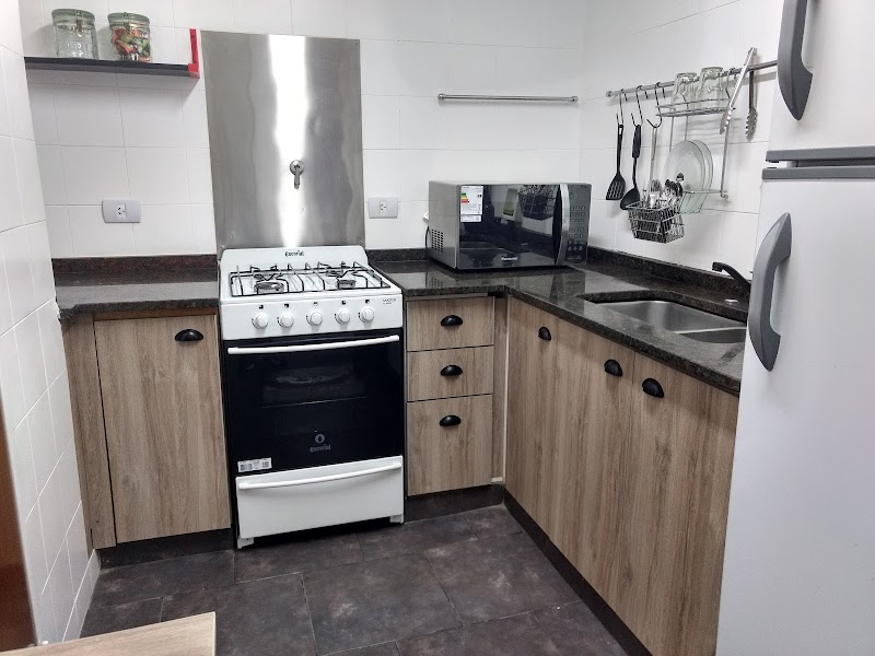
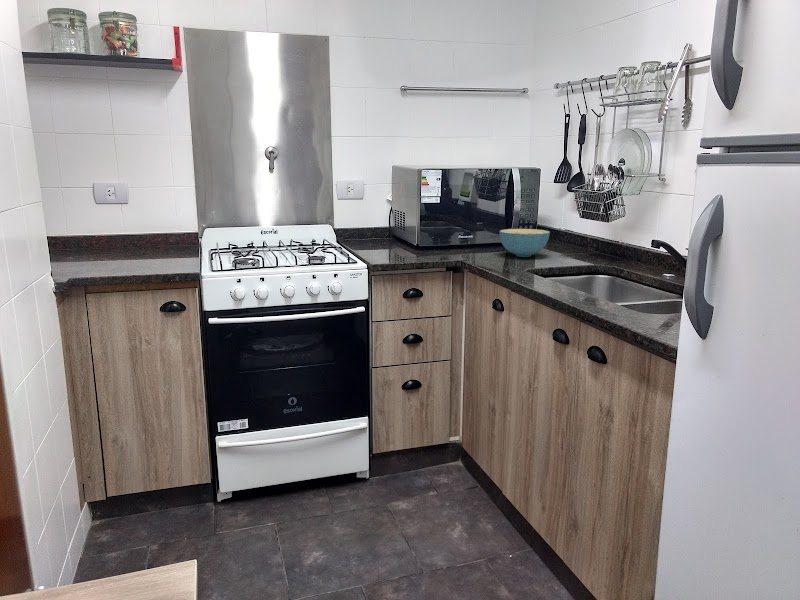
+ cereal bowl [498,228,551,258]
